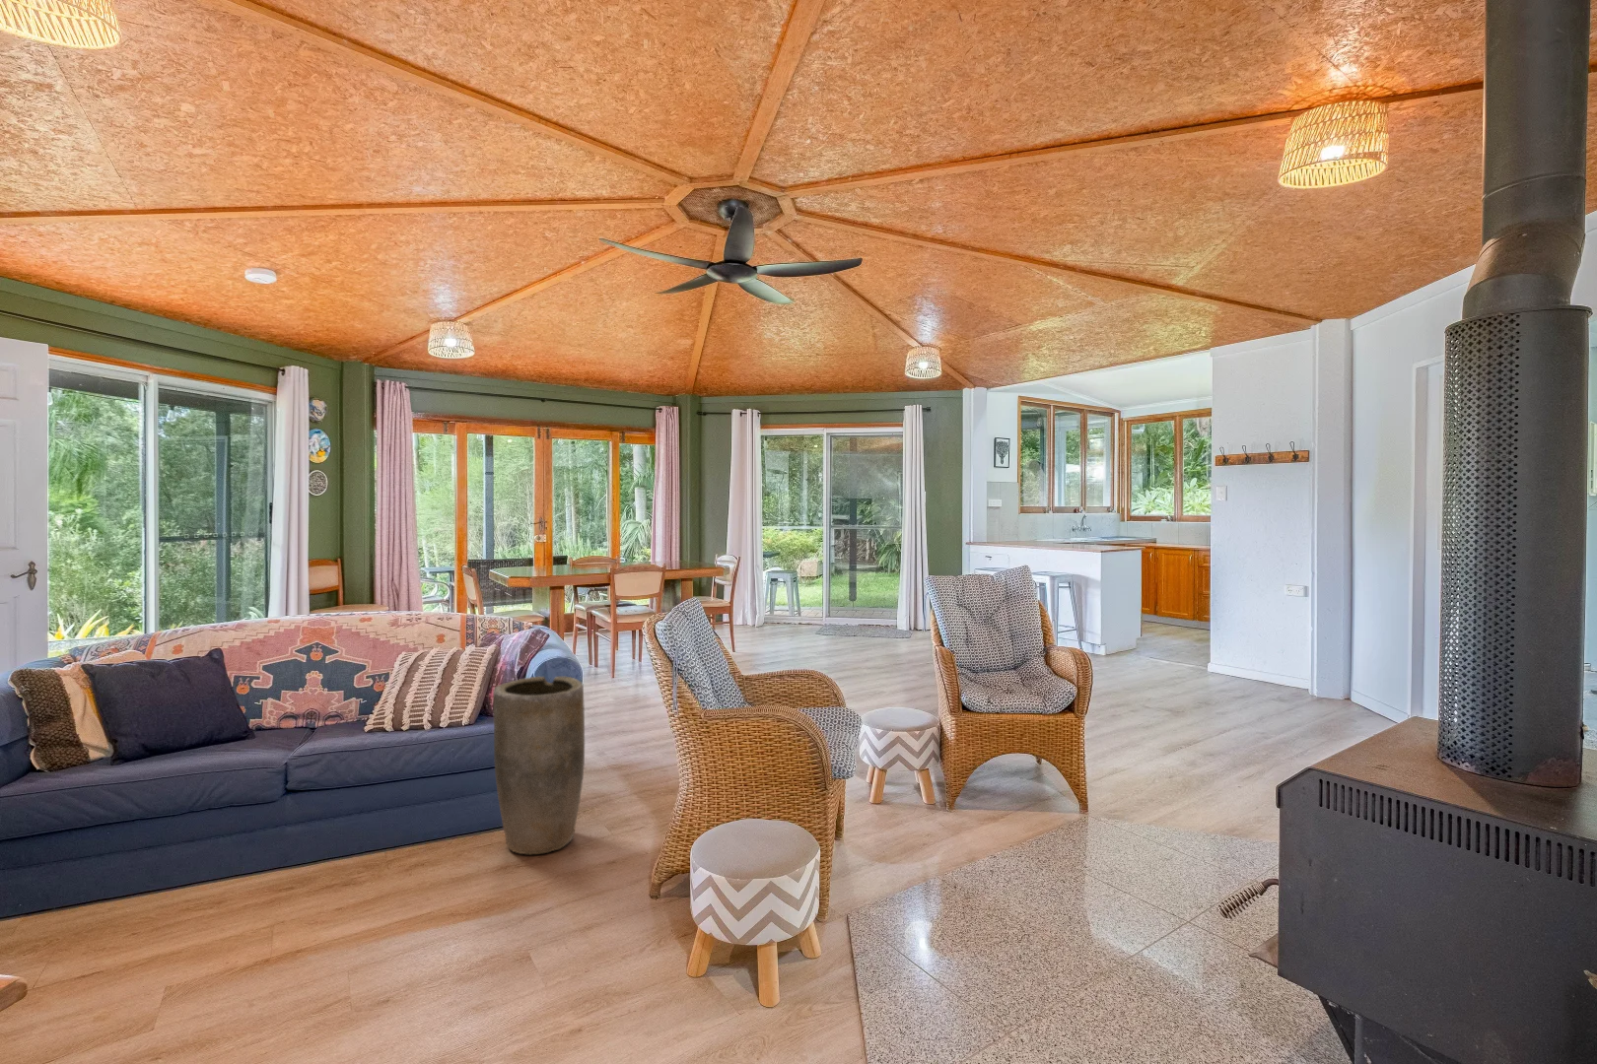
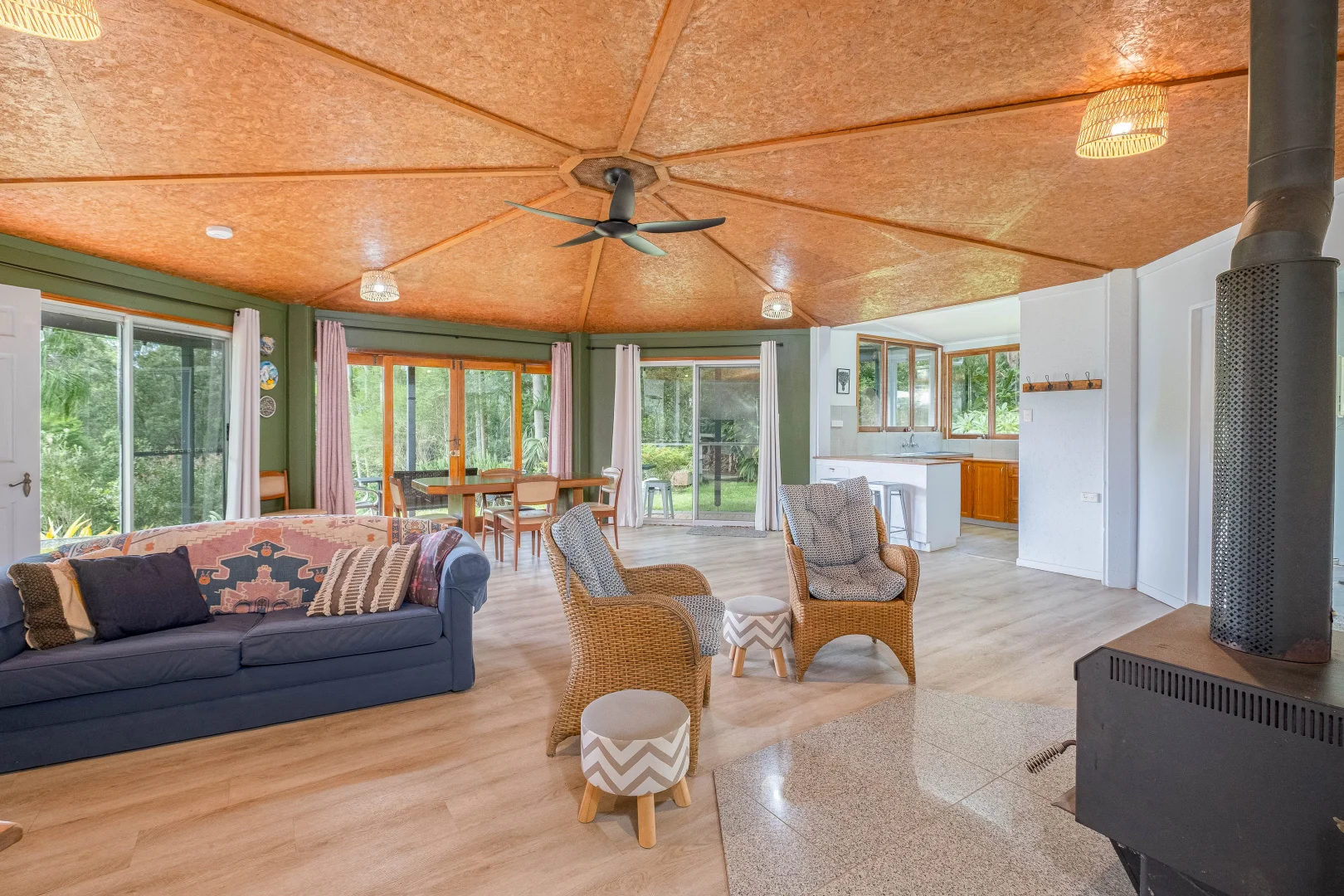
- vase [492,676,586,855]
